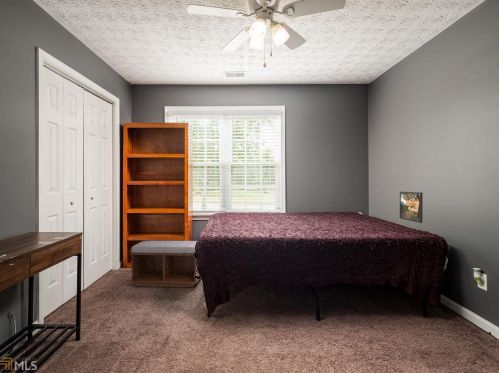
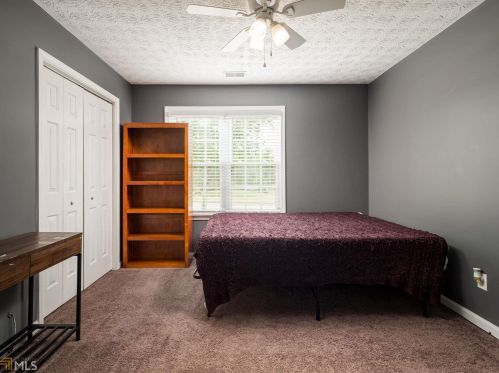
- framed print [399,191,424,224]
- bench [129,240,200,288]
